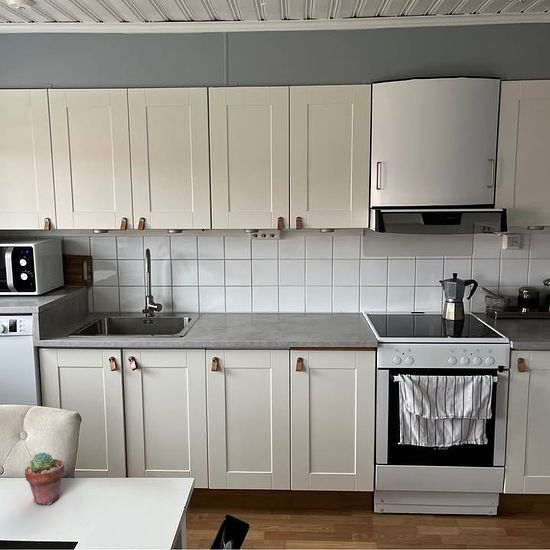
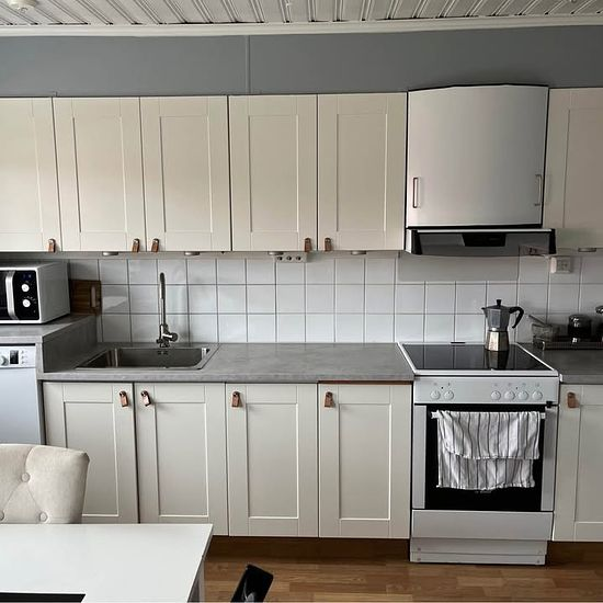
- potted succulent [24,451,65,506]
